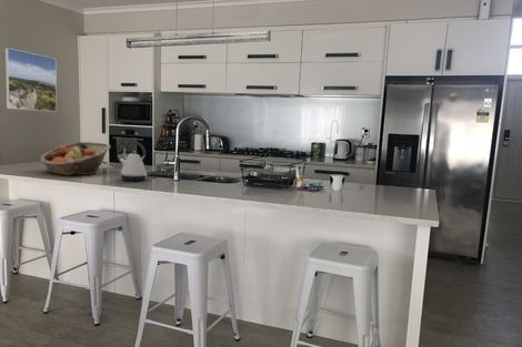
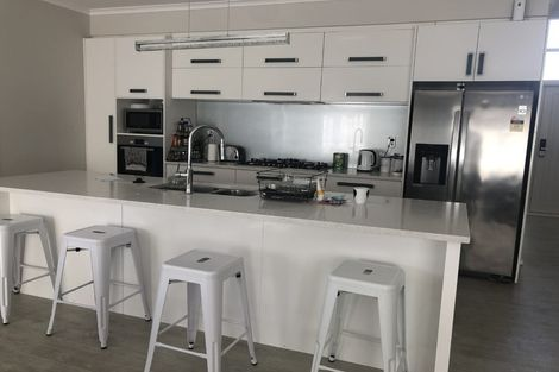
- kettle [118,141,149,182]
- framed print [4,47,58,113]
- fruit basket [39,141,111,176]
